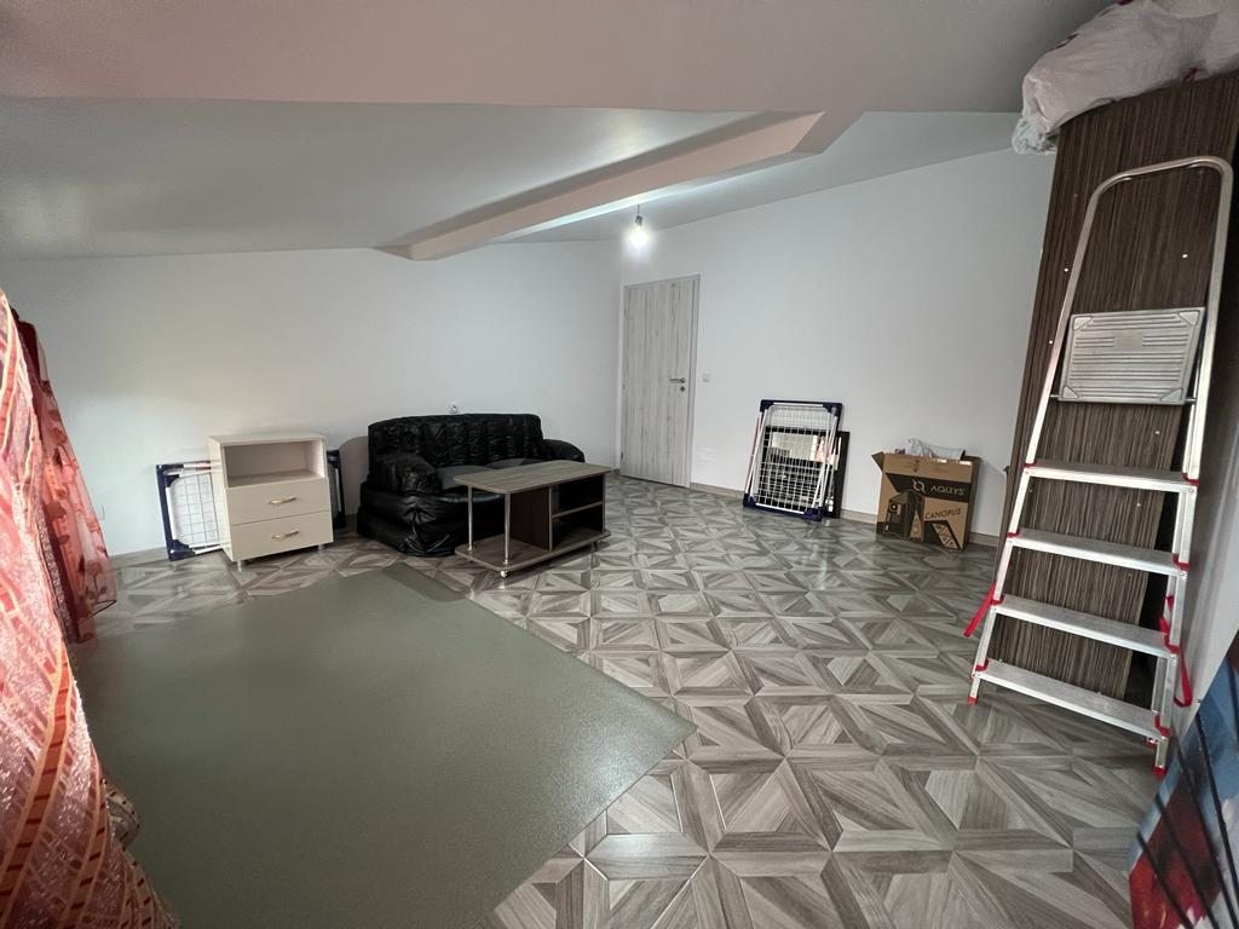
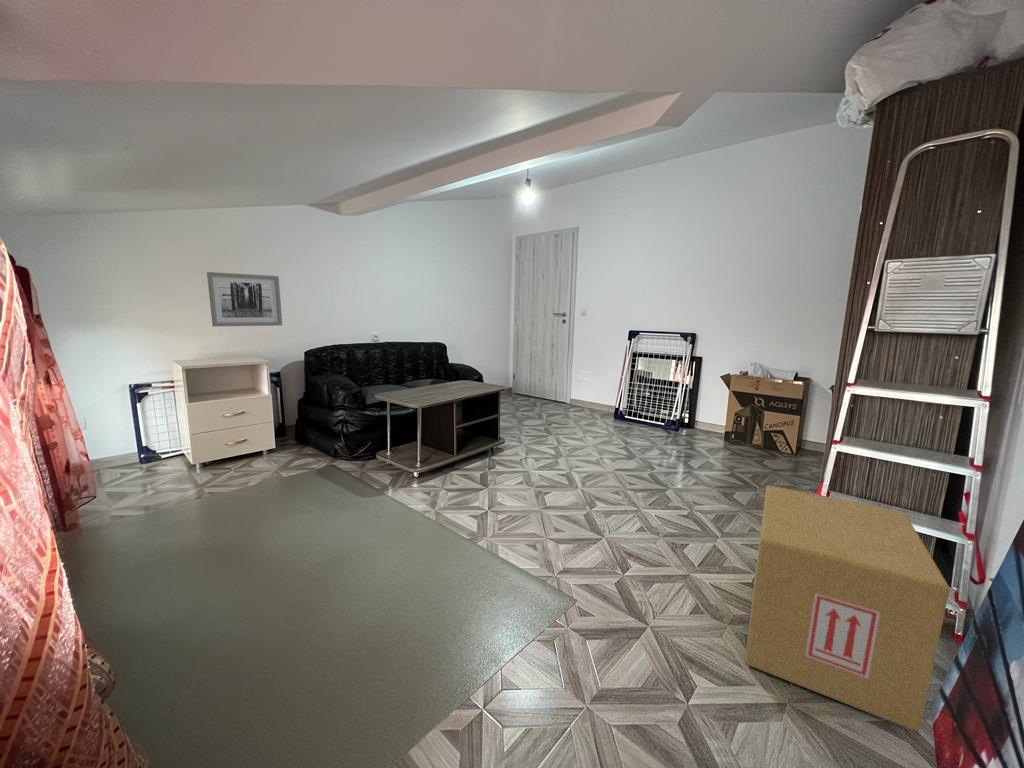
+ cardboard box [744,484,951,732]
+ wall art [206,271,283,327]
